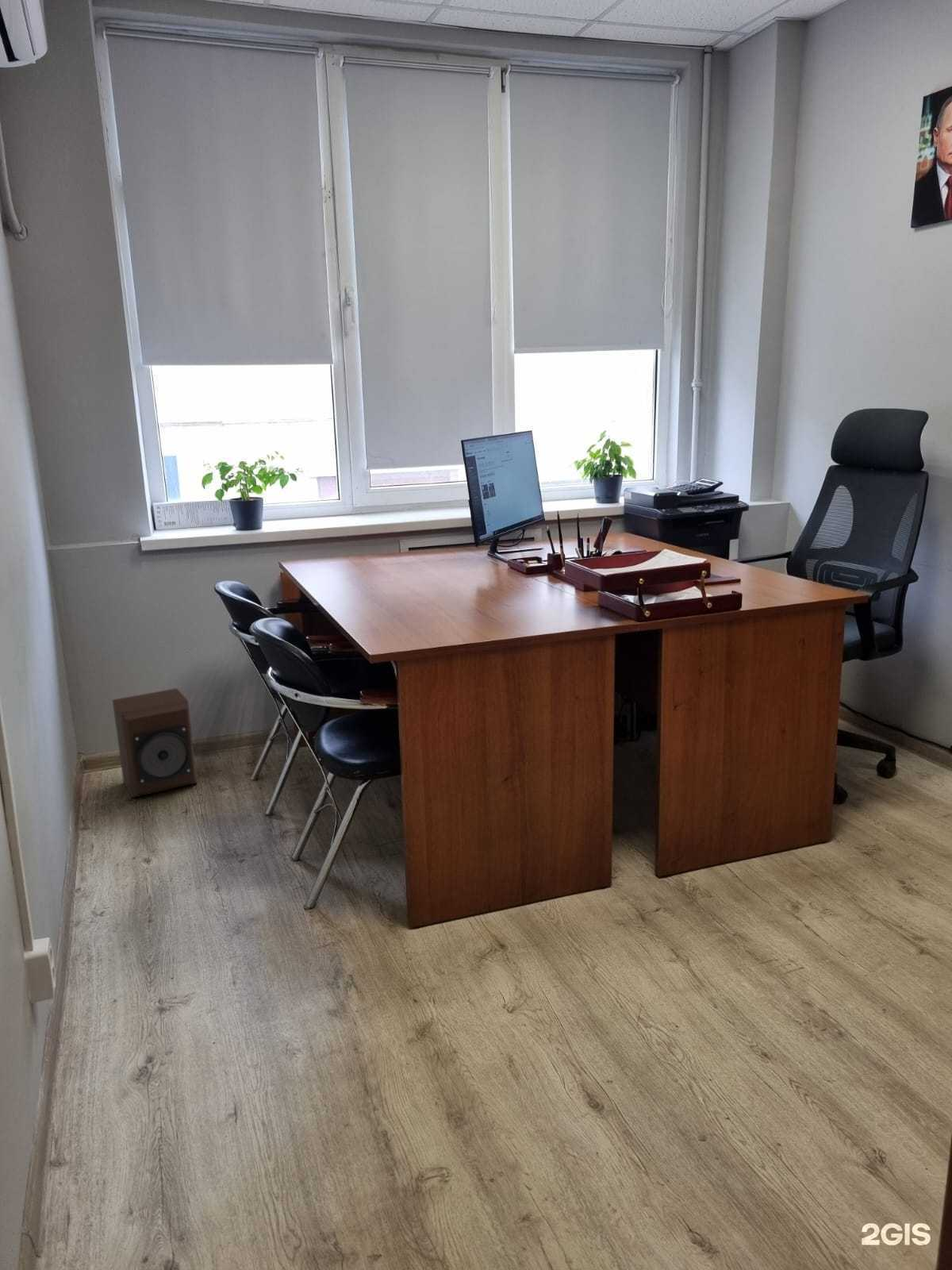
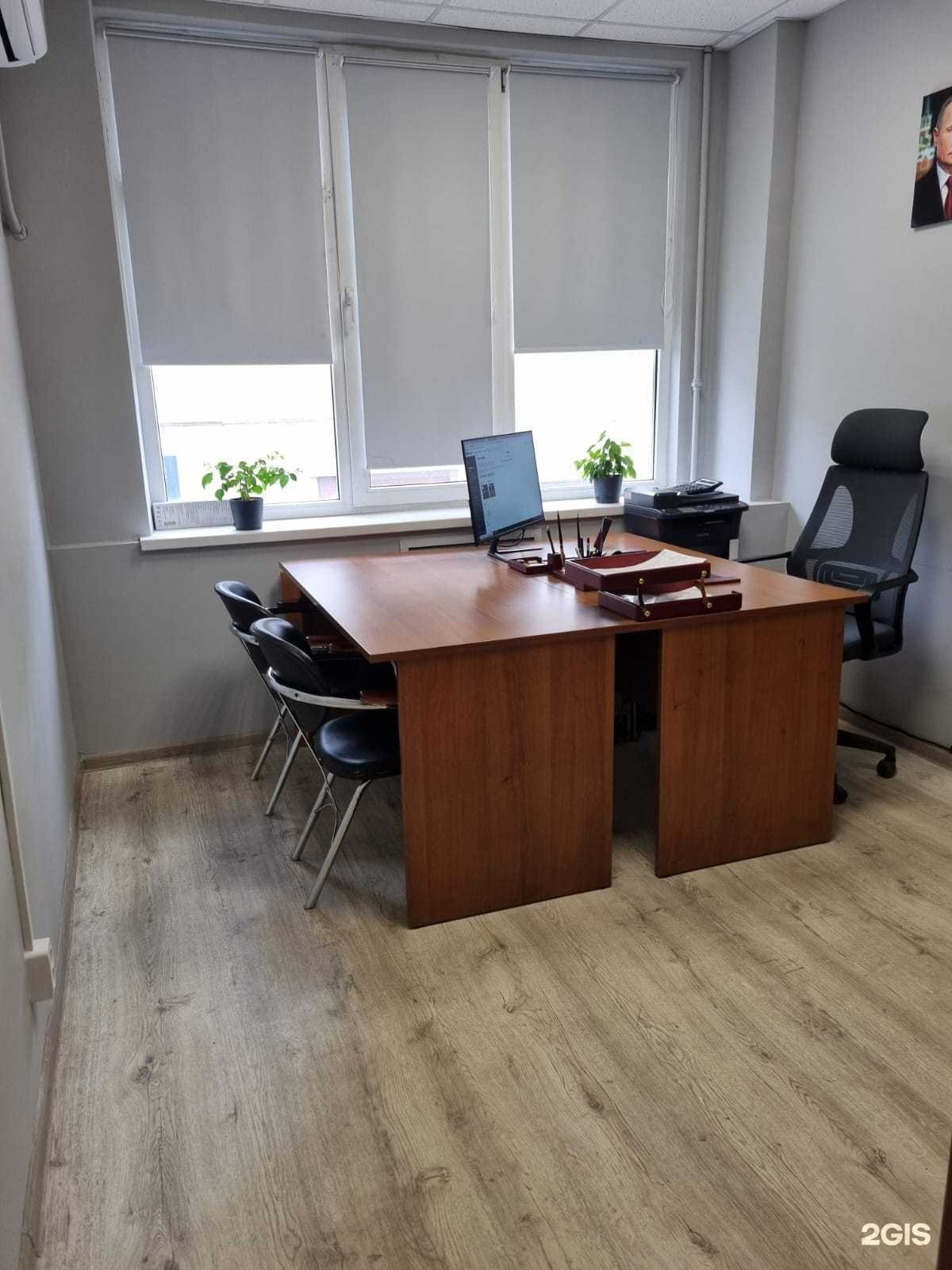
- speaker [112,687,198,799]
